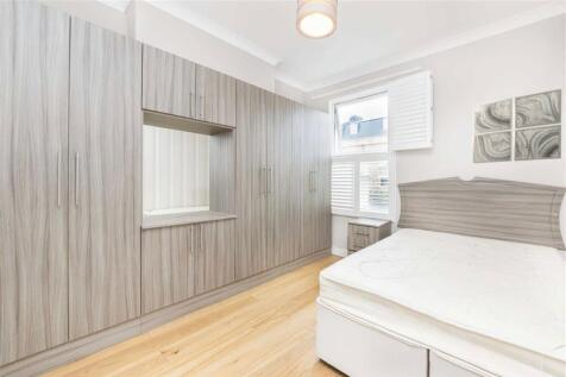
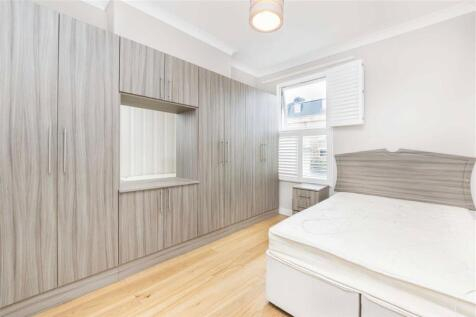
- wall art [472,88,562,164]
